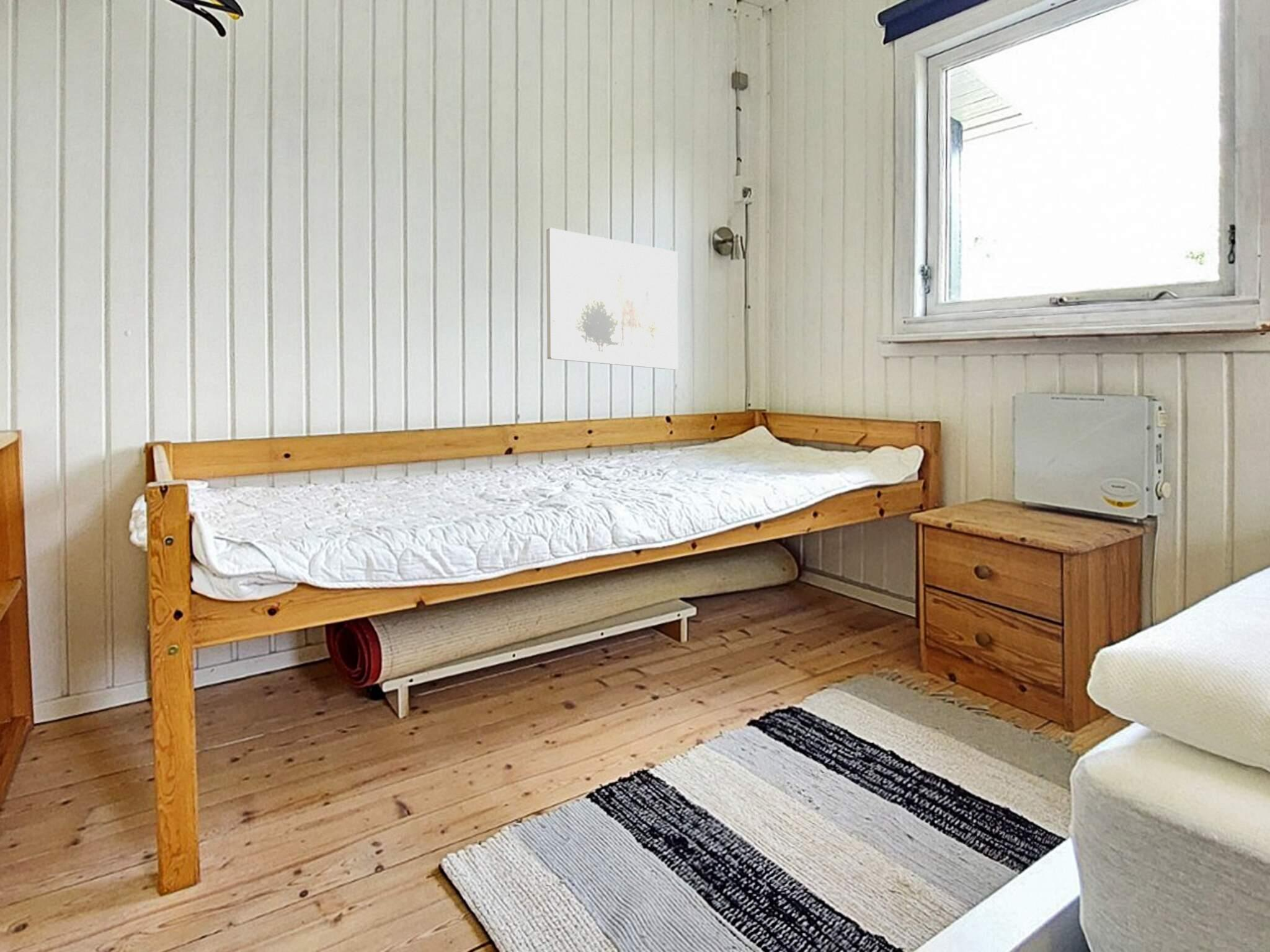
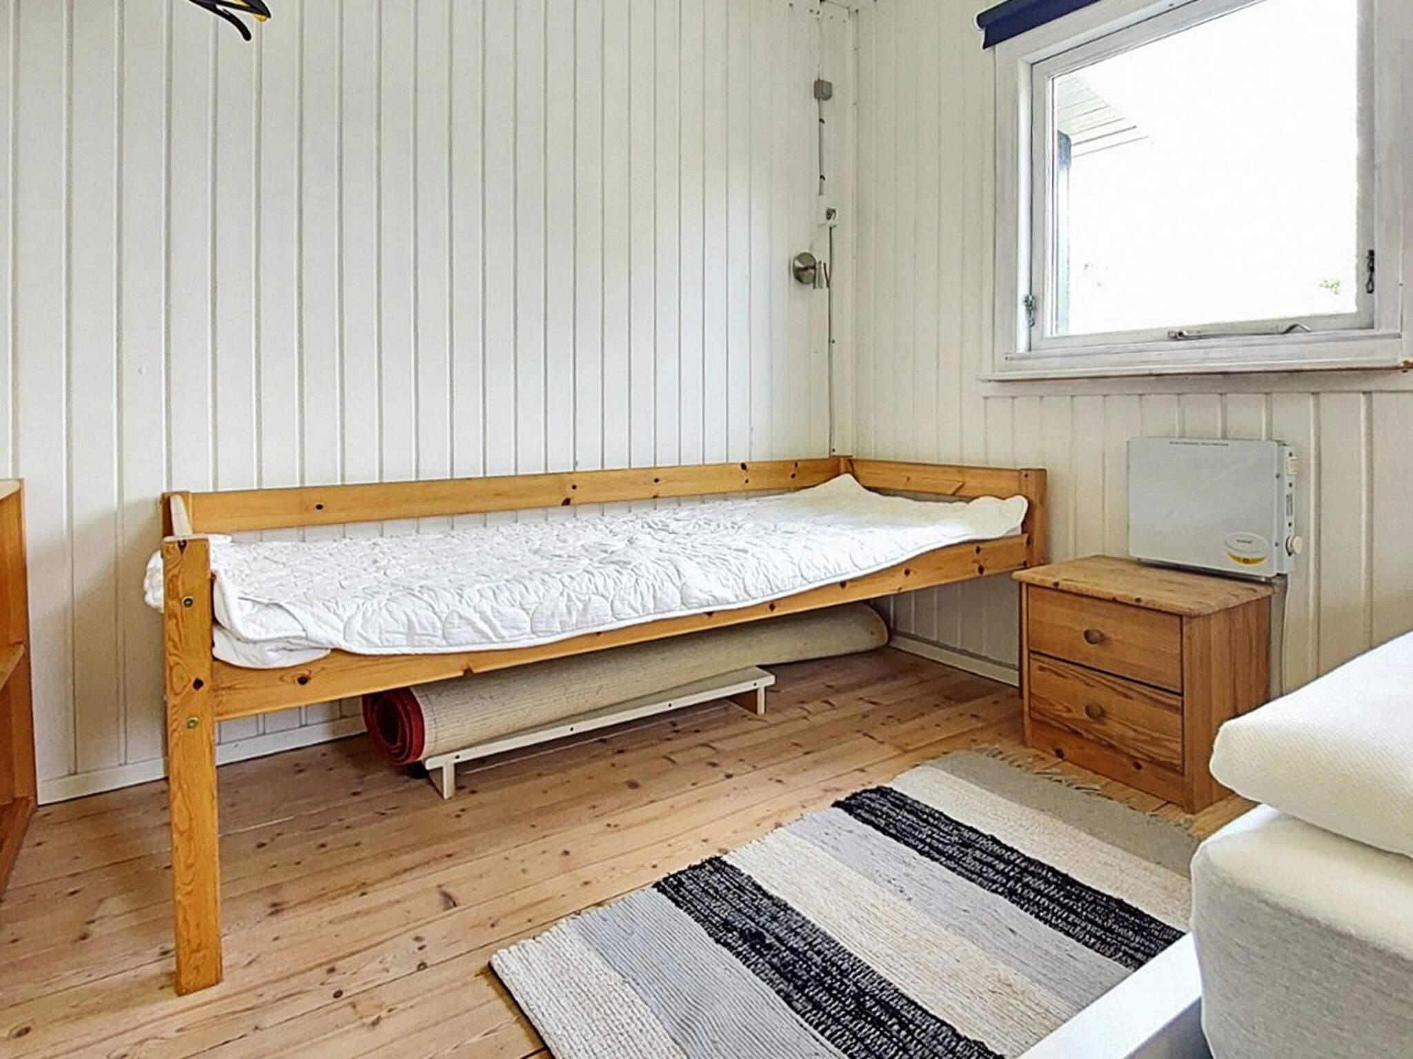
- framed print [546,227,678,370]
